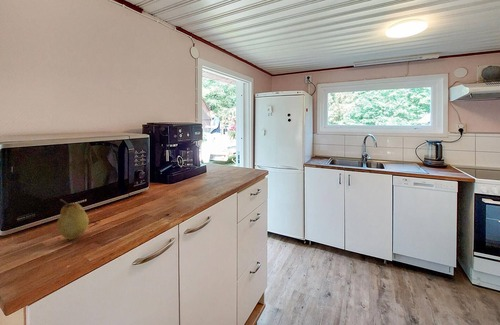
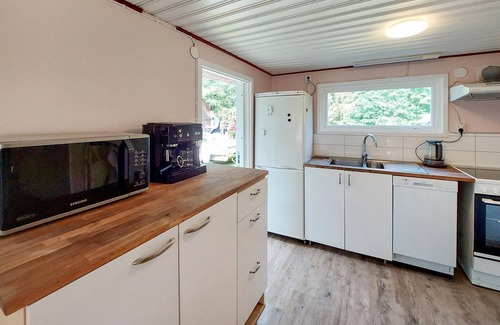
- fruit [56,198,90,240]
